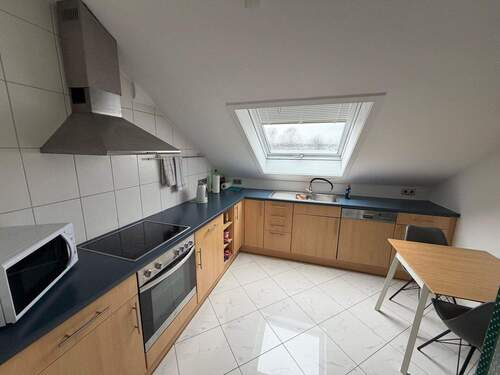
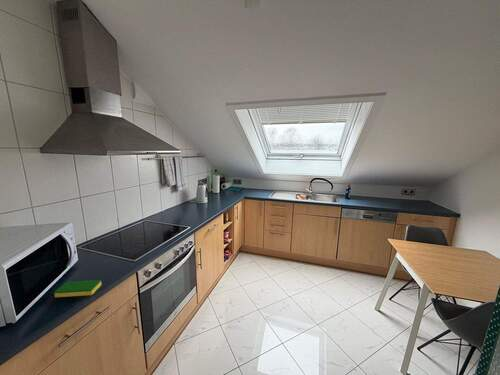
+ dish sponge [53,279,103,298]
